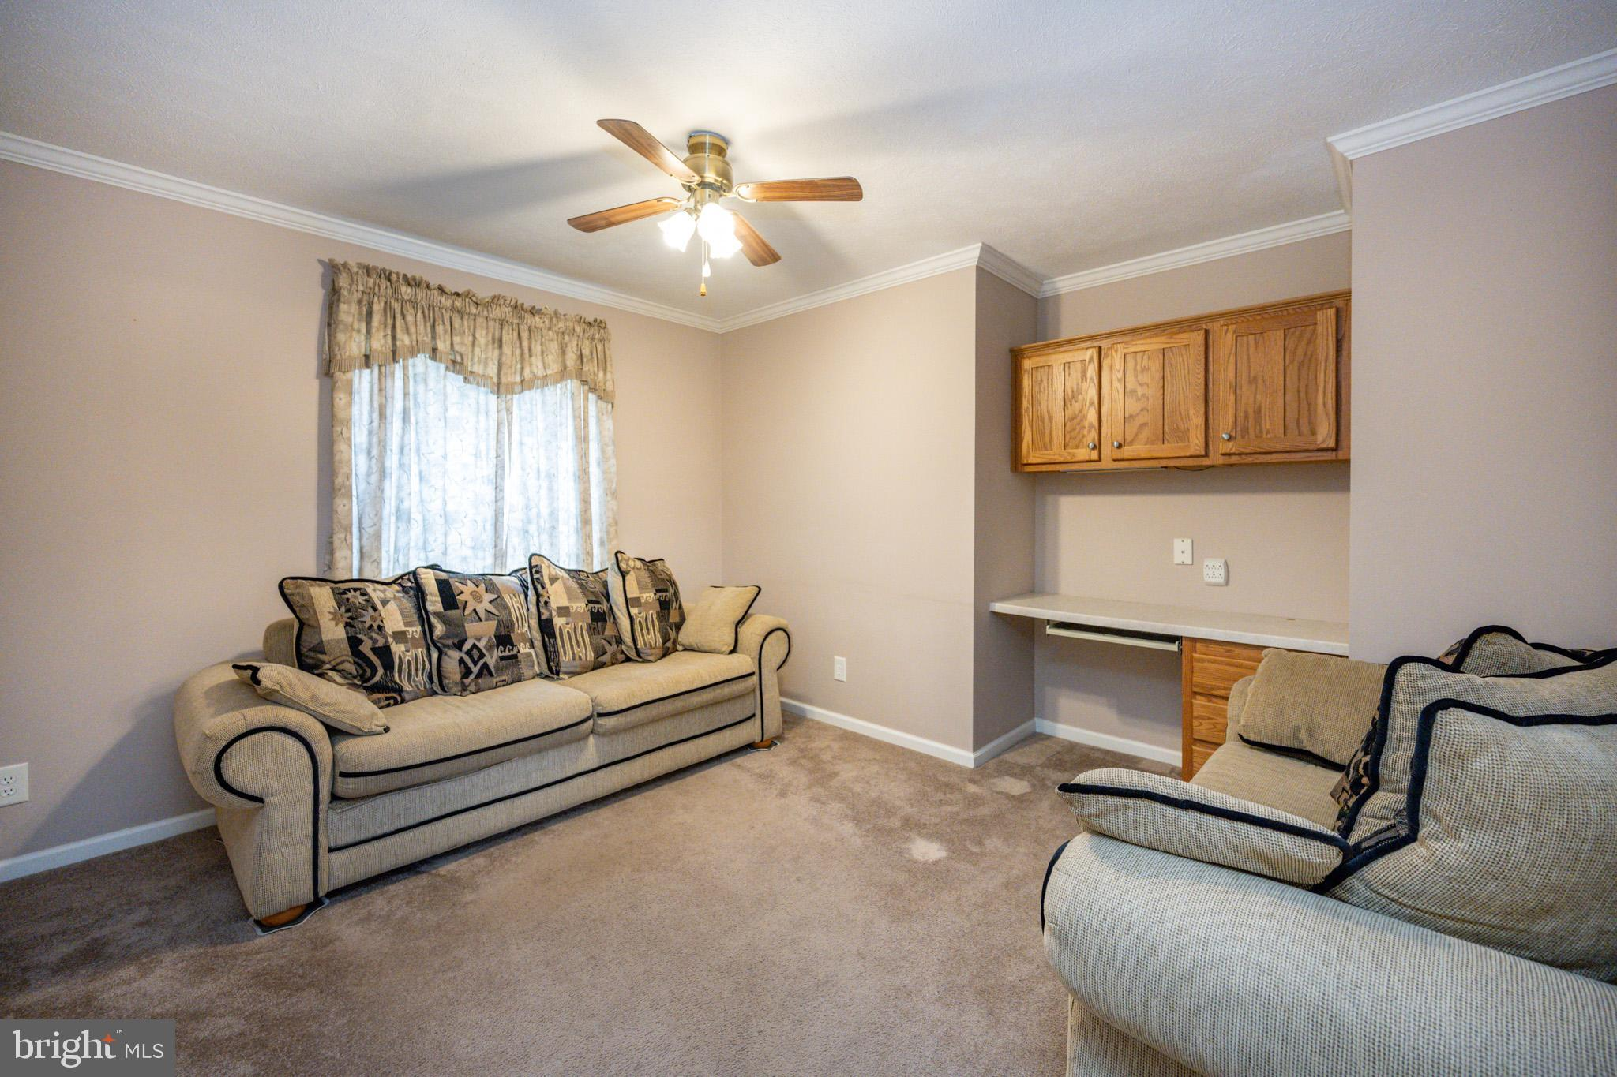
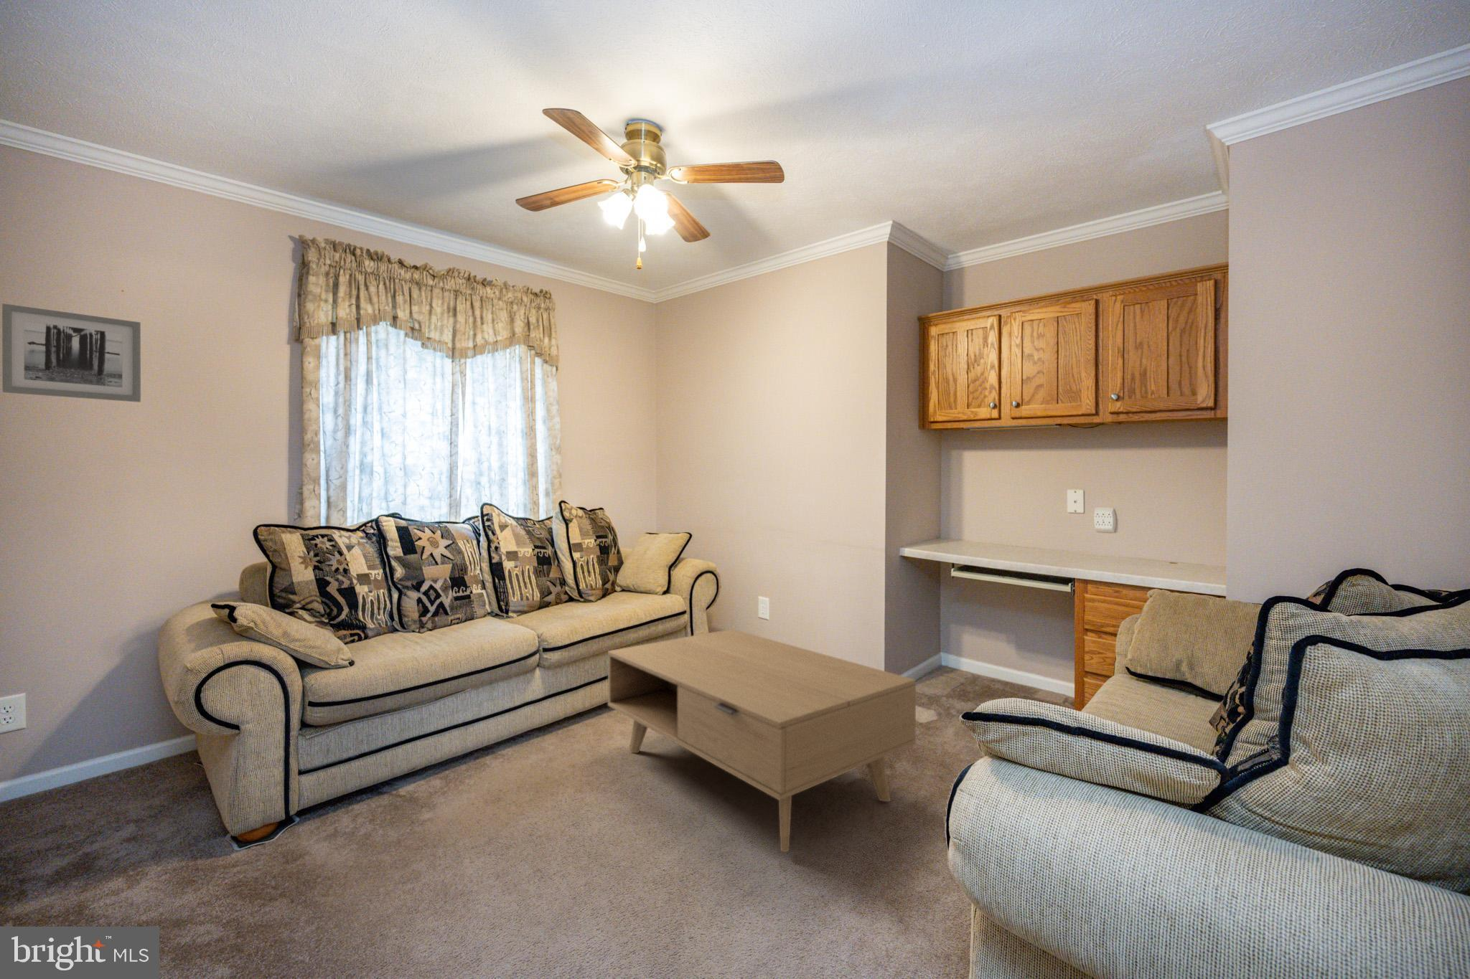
+ coffee table [608,628,917,852]
+ wall art [1,303,141,403]
